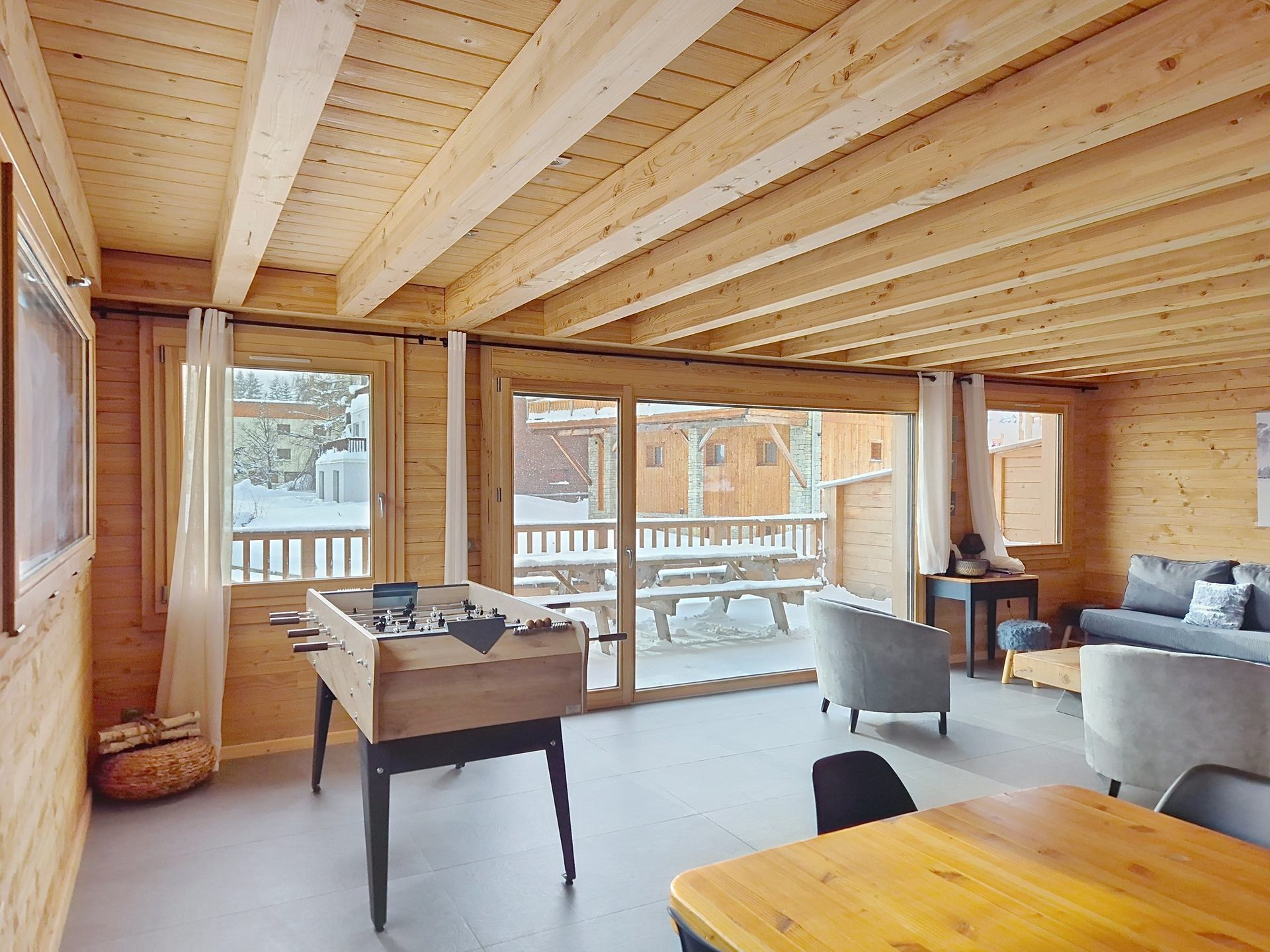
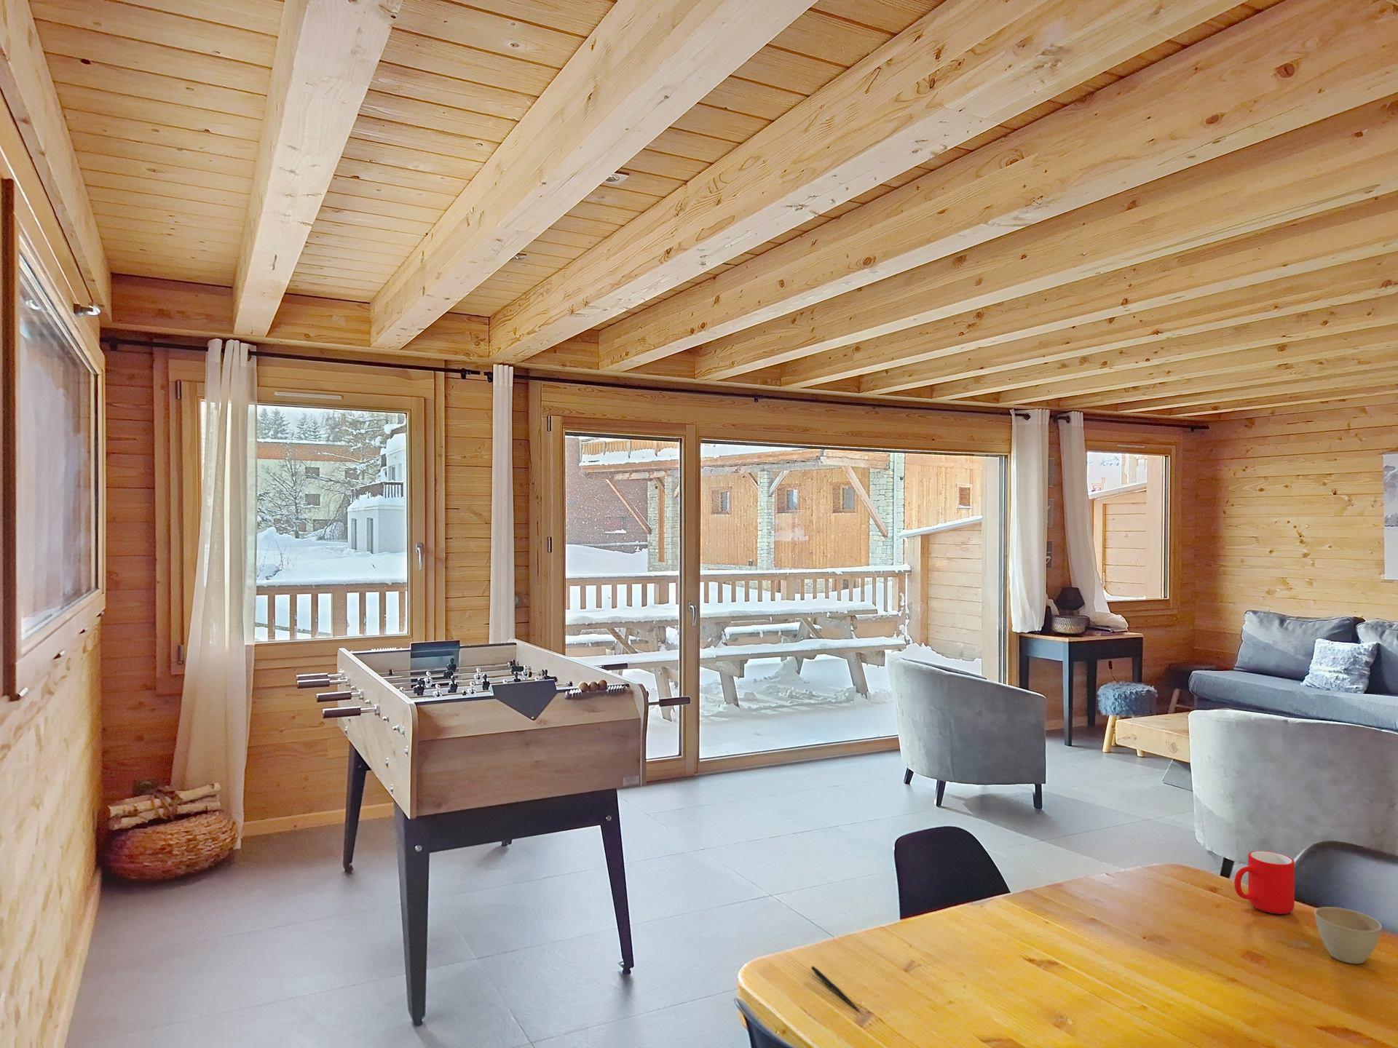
+ pen [810,965,861,1013]
+ cup [1234,850,1296,915]
+ flower pot [1313,906,1383,964]
